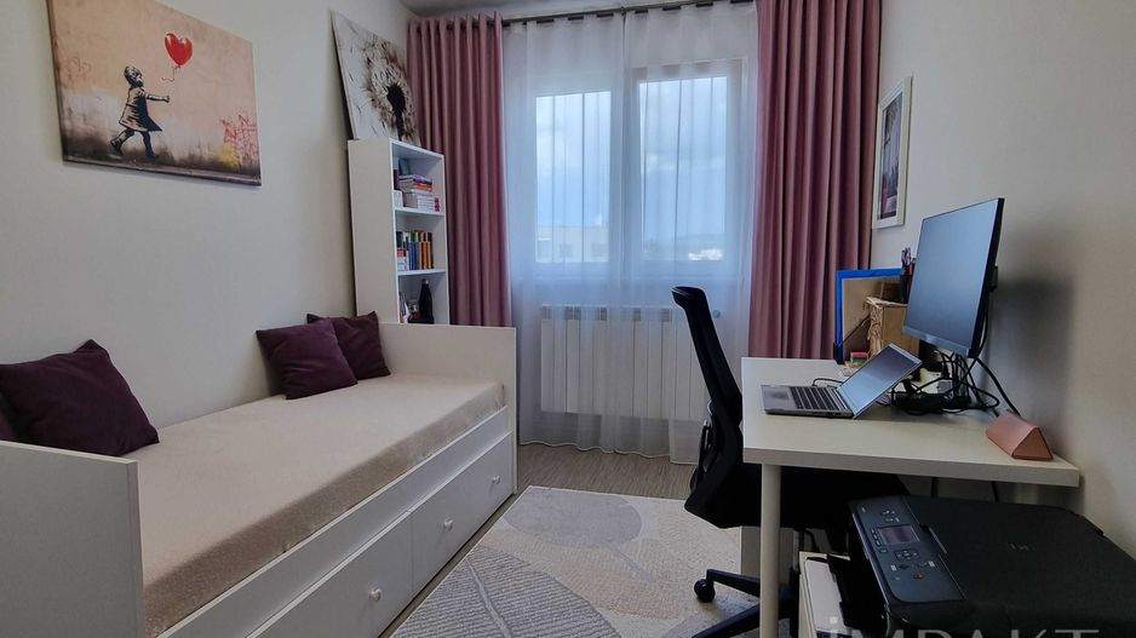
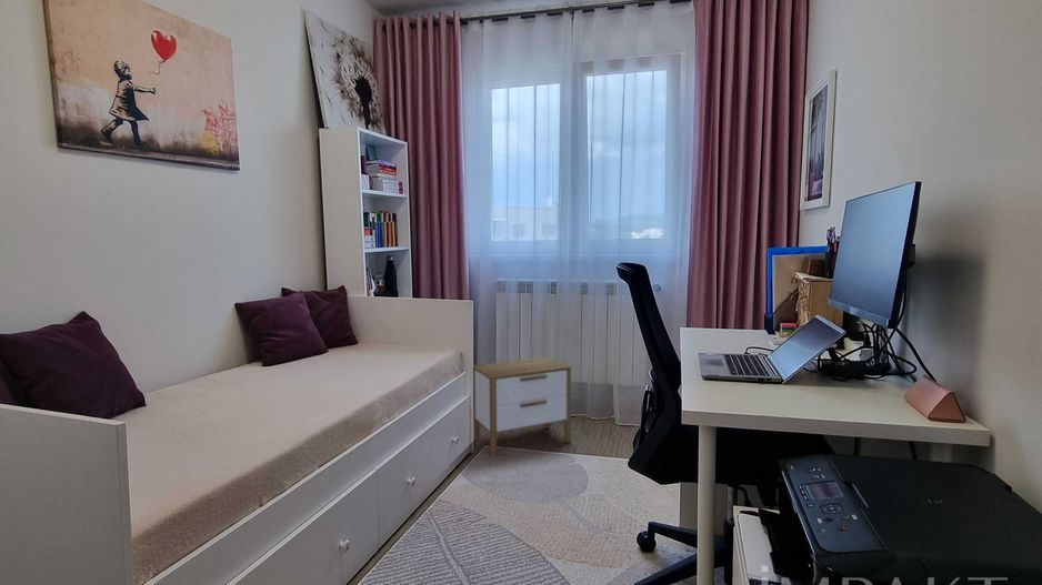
+ nightstand [472,356,572,458]
